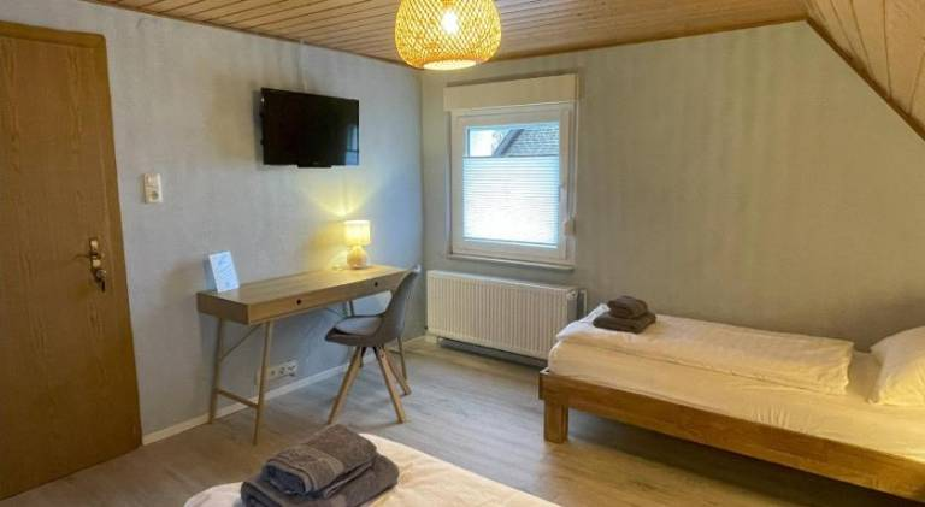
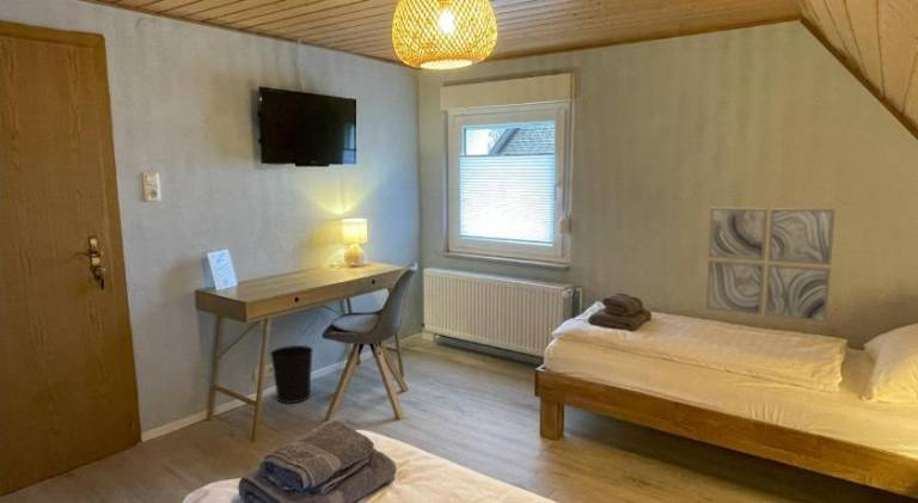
+ wastebasket [269,344,314,404]
+ wall art [705,206,836,324]
